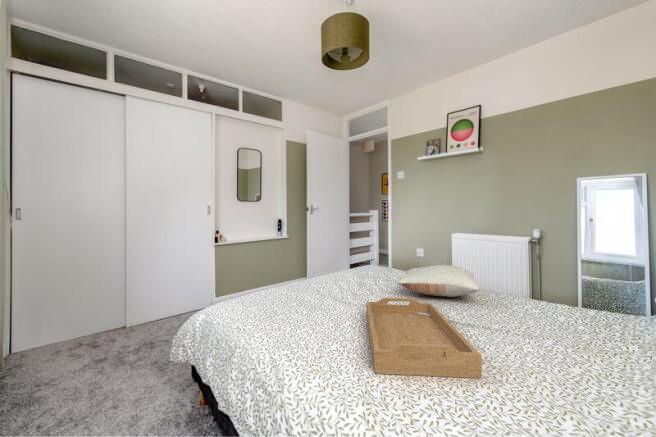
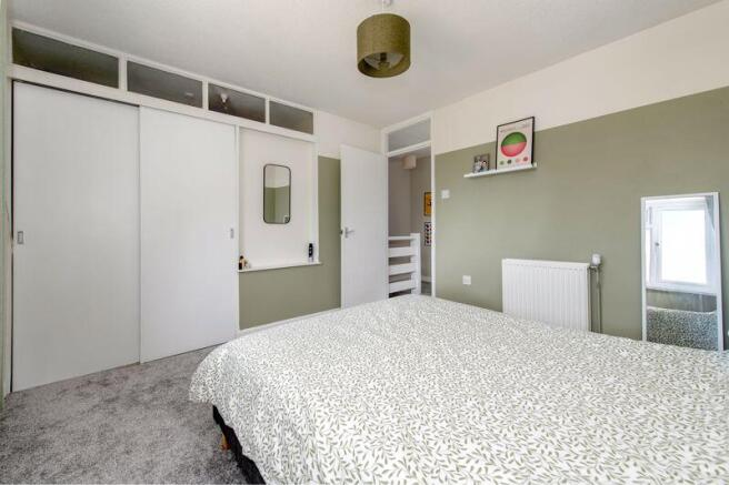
- pillow [397,264,480,298]
- serving tray [365,297,483,379]
